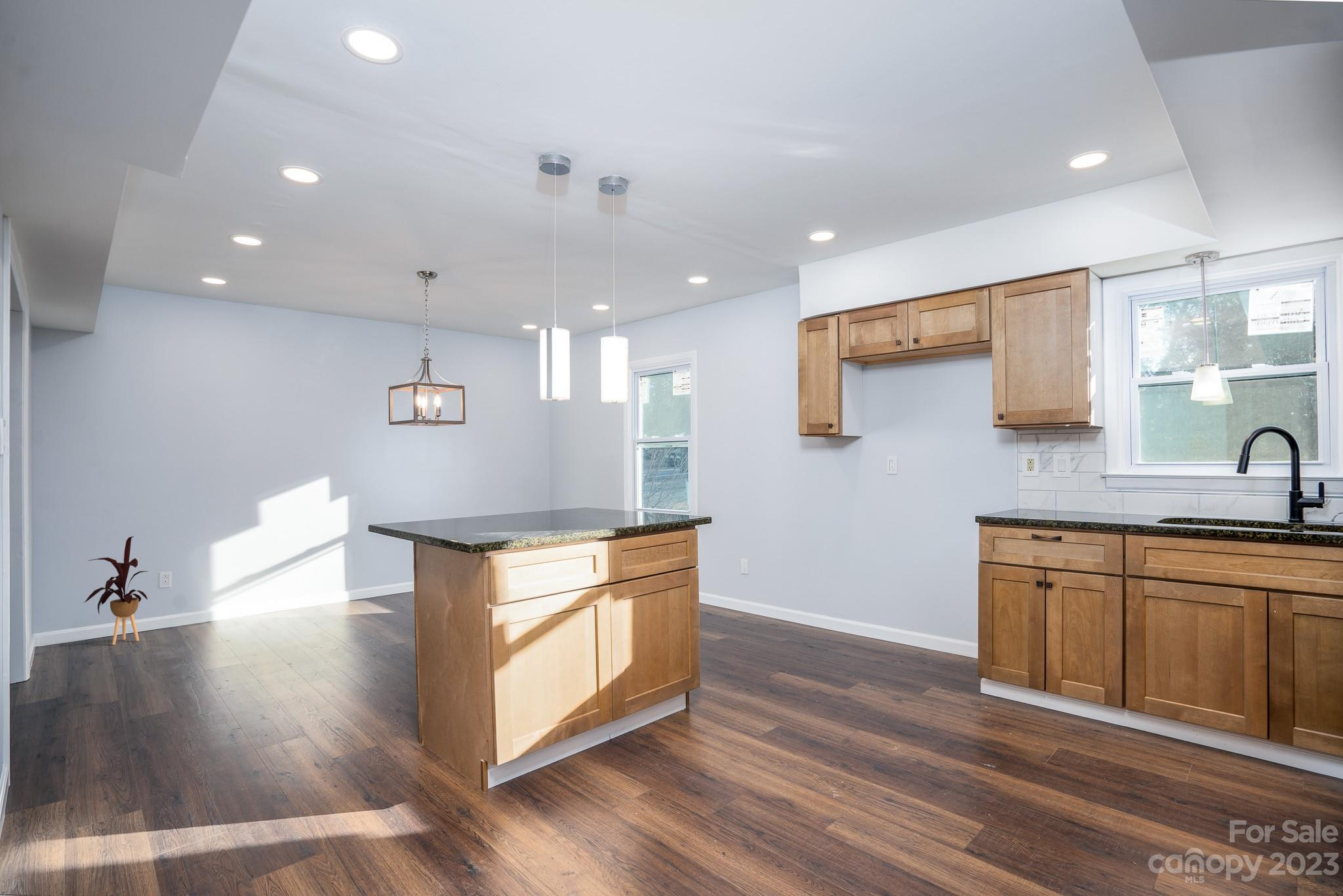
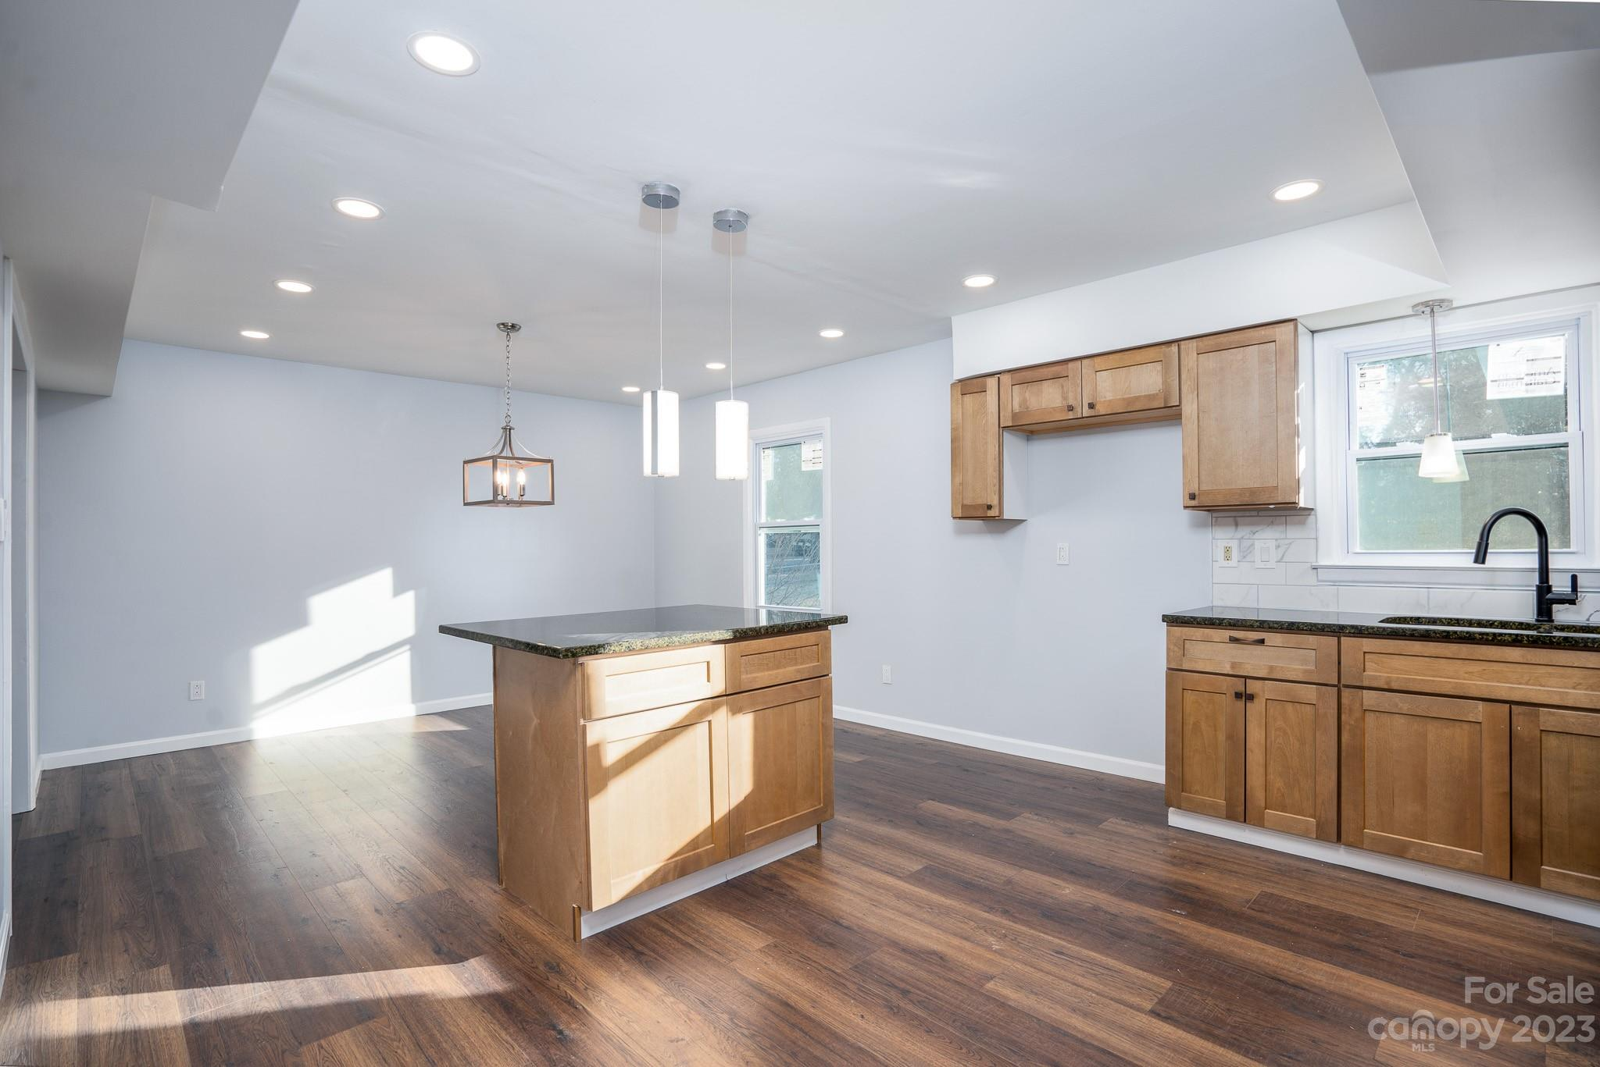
- house plant [83,536,148,646]
